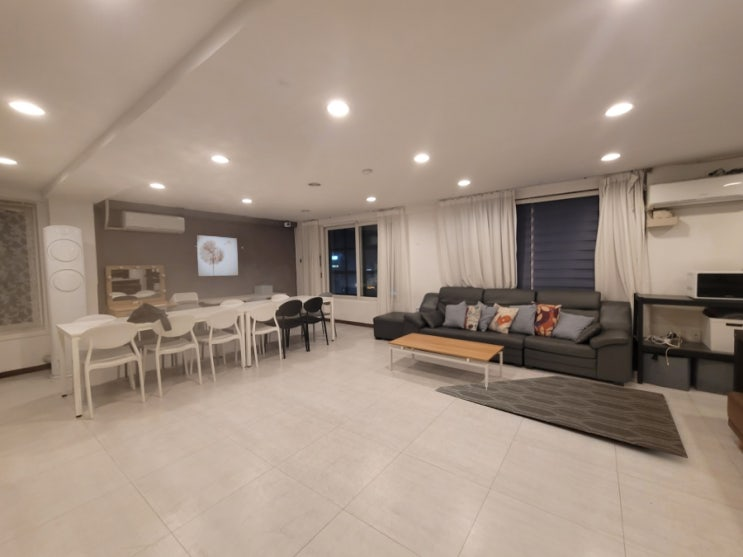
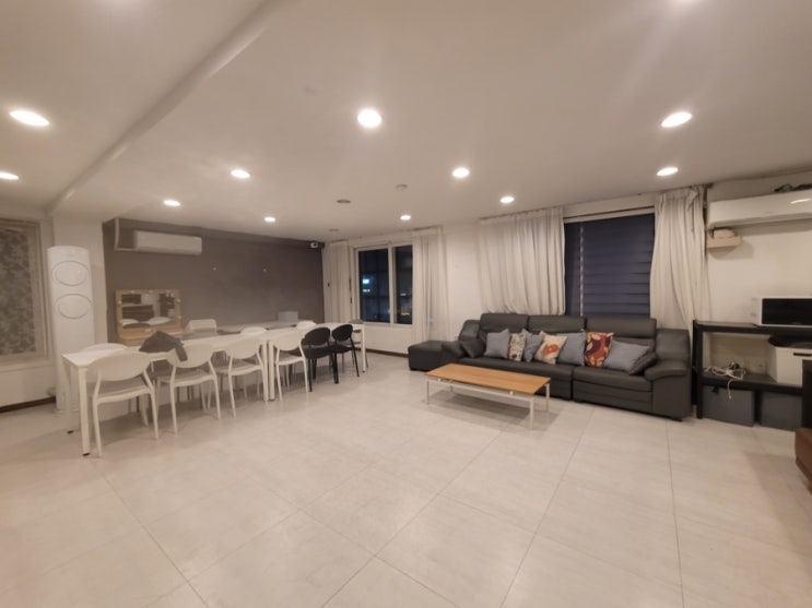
- rug [433,375,689,459]
- wall art [196,234,239,277]
